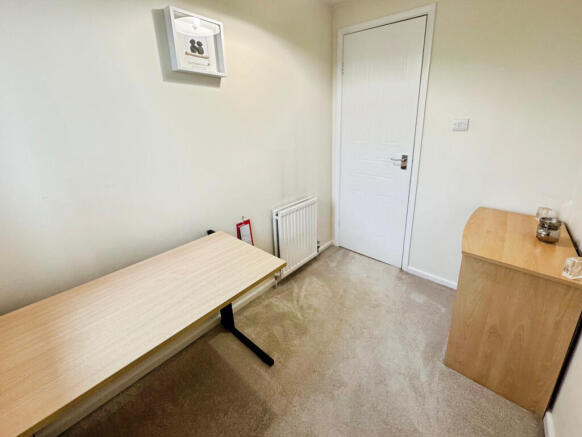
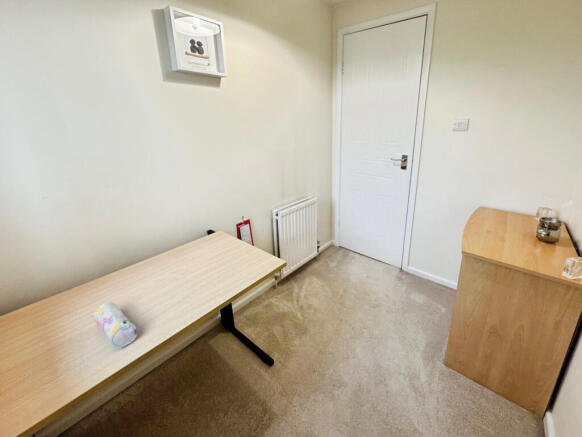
+ pencil case [92,301,139,349]
